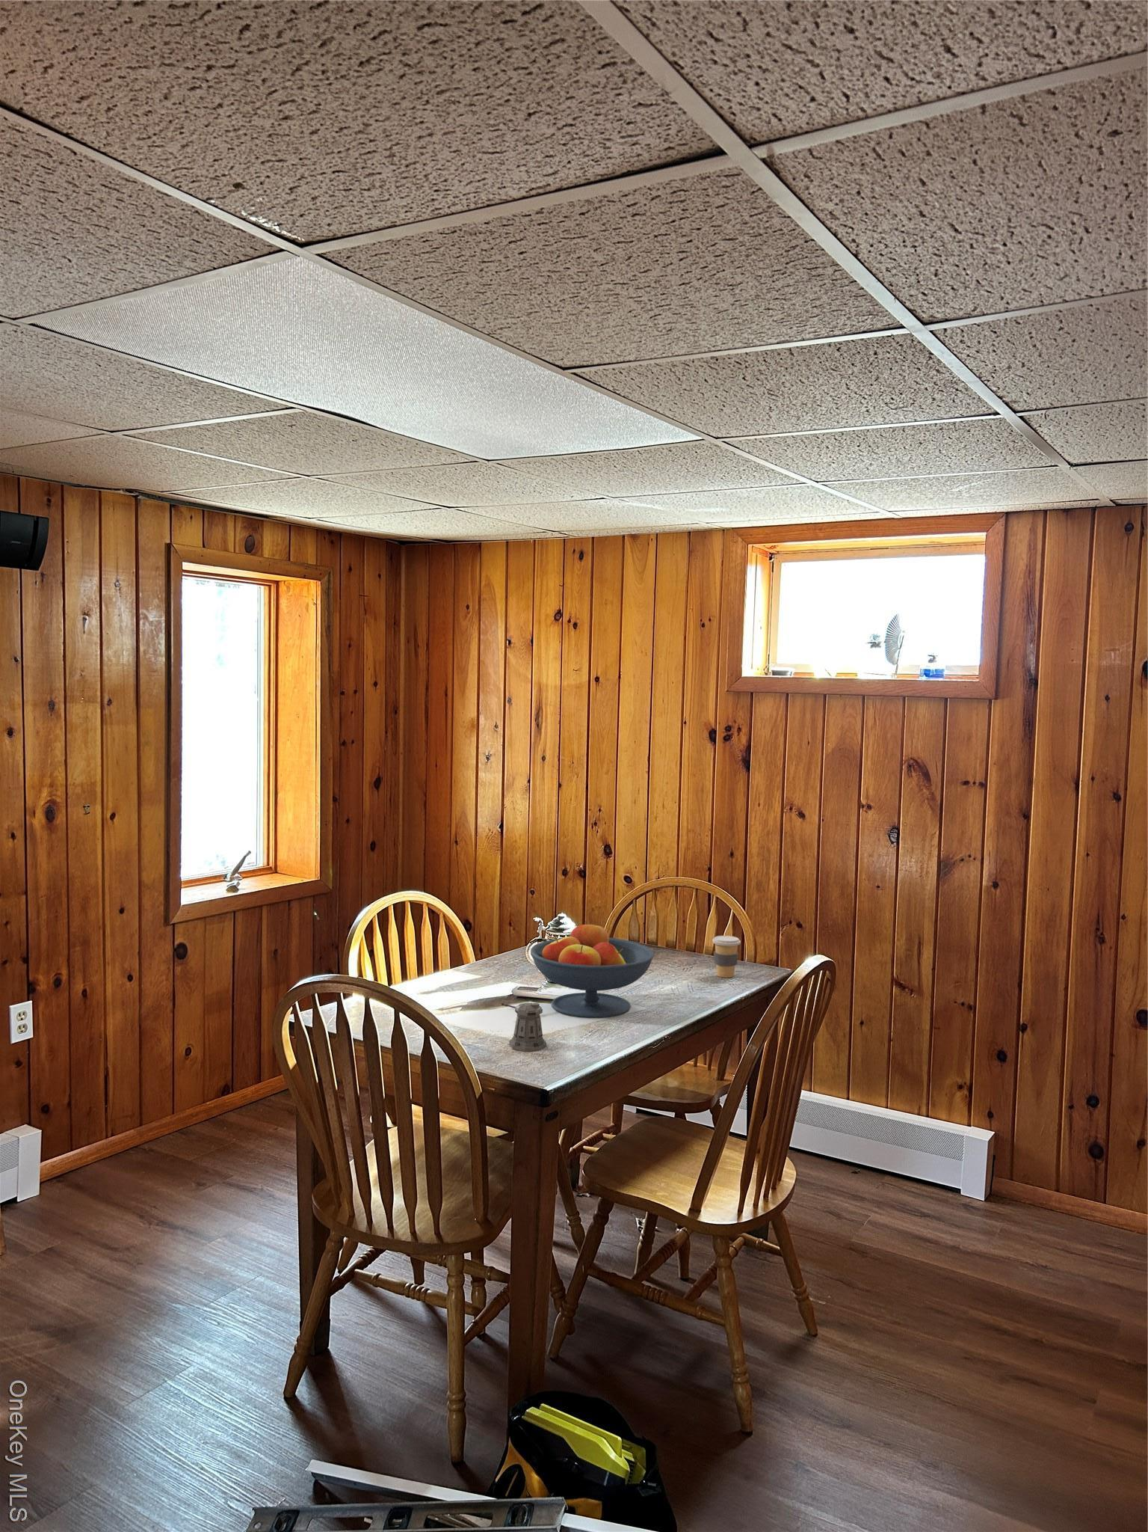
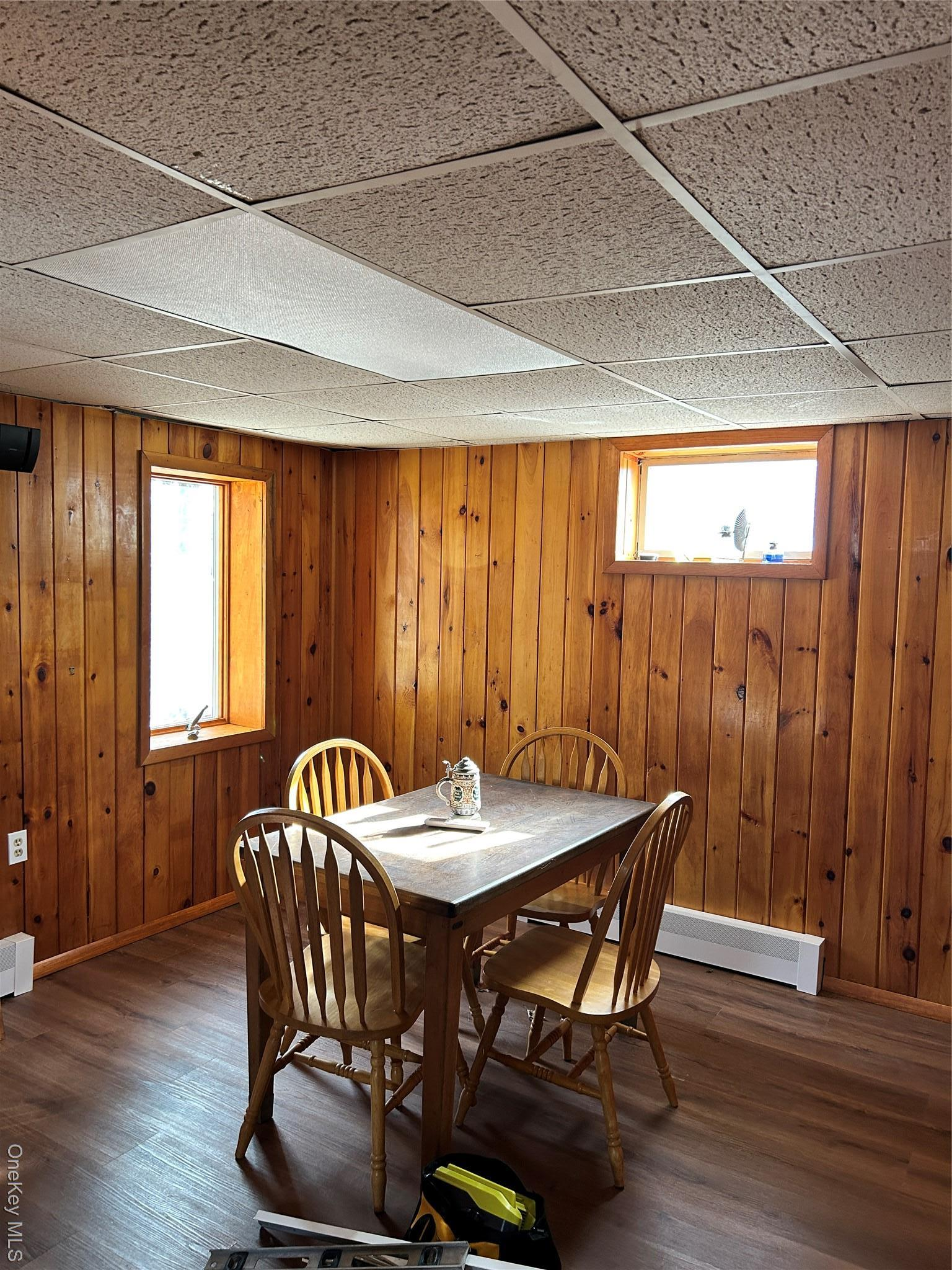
- coffee cup [711,935,742,978]
- pepper shaker [500,1002,547,1052]
- fruit bowl [529,920,655,1019]
